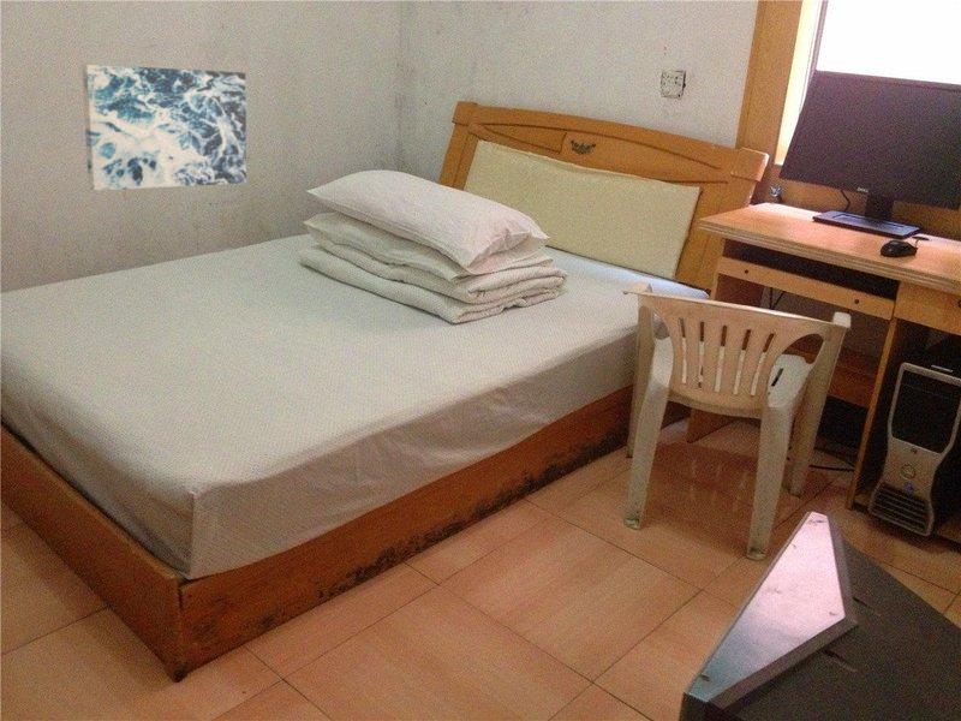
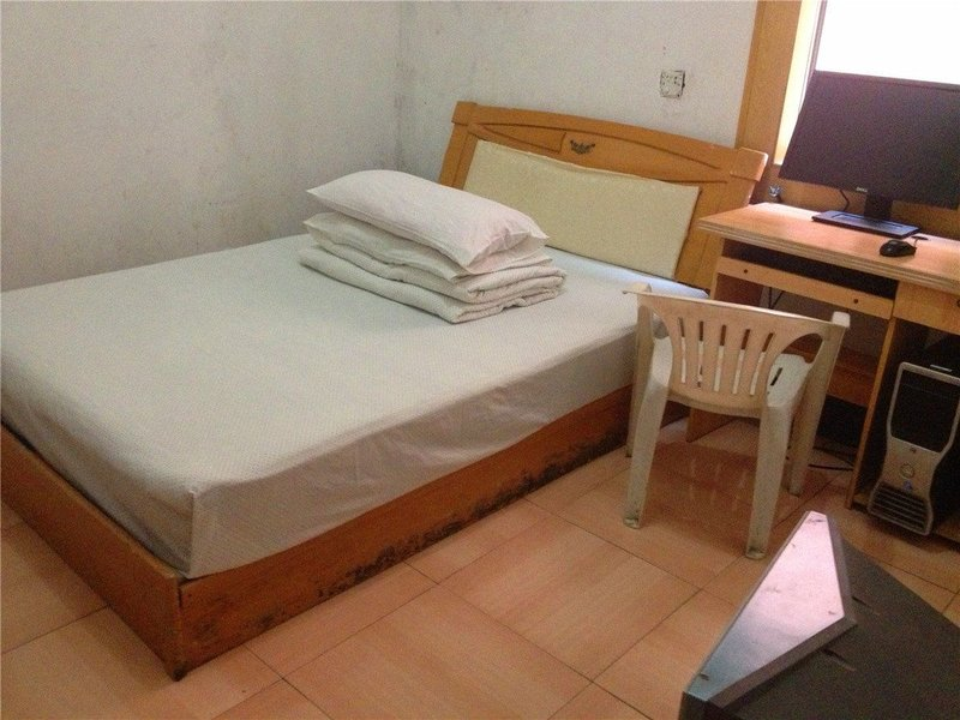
- wall art [80,62,247,192]
